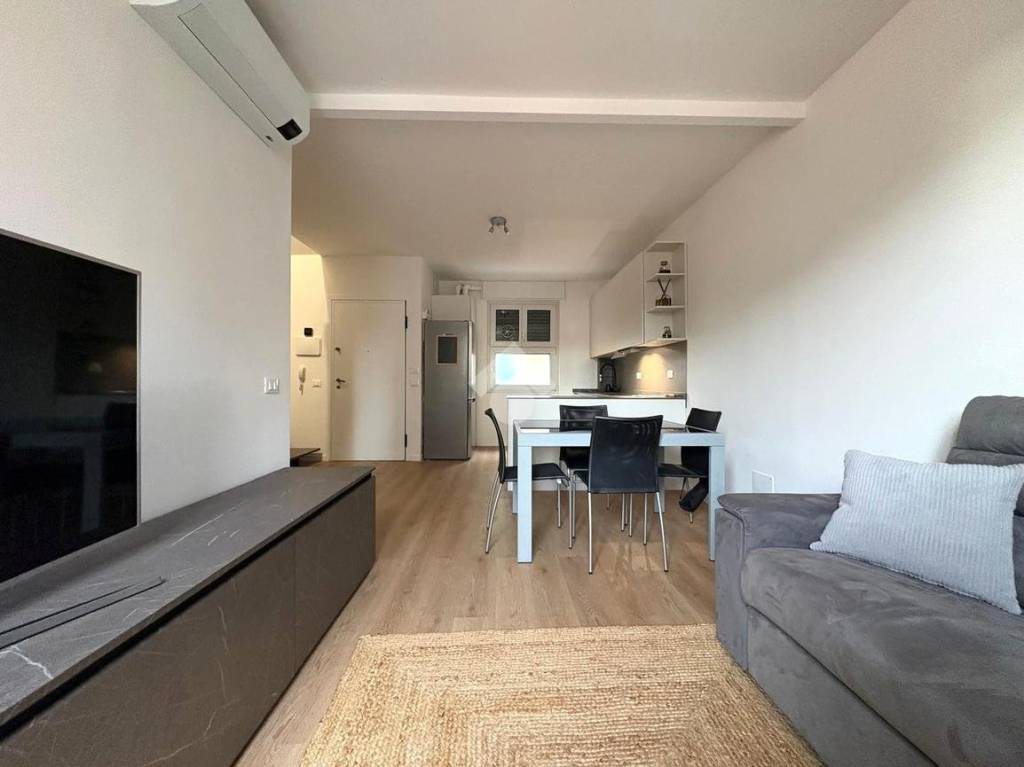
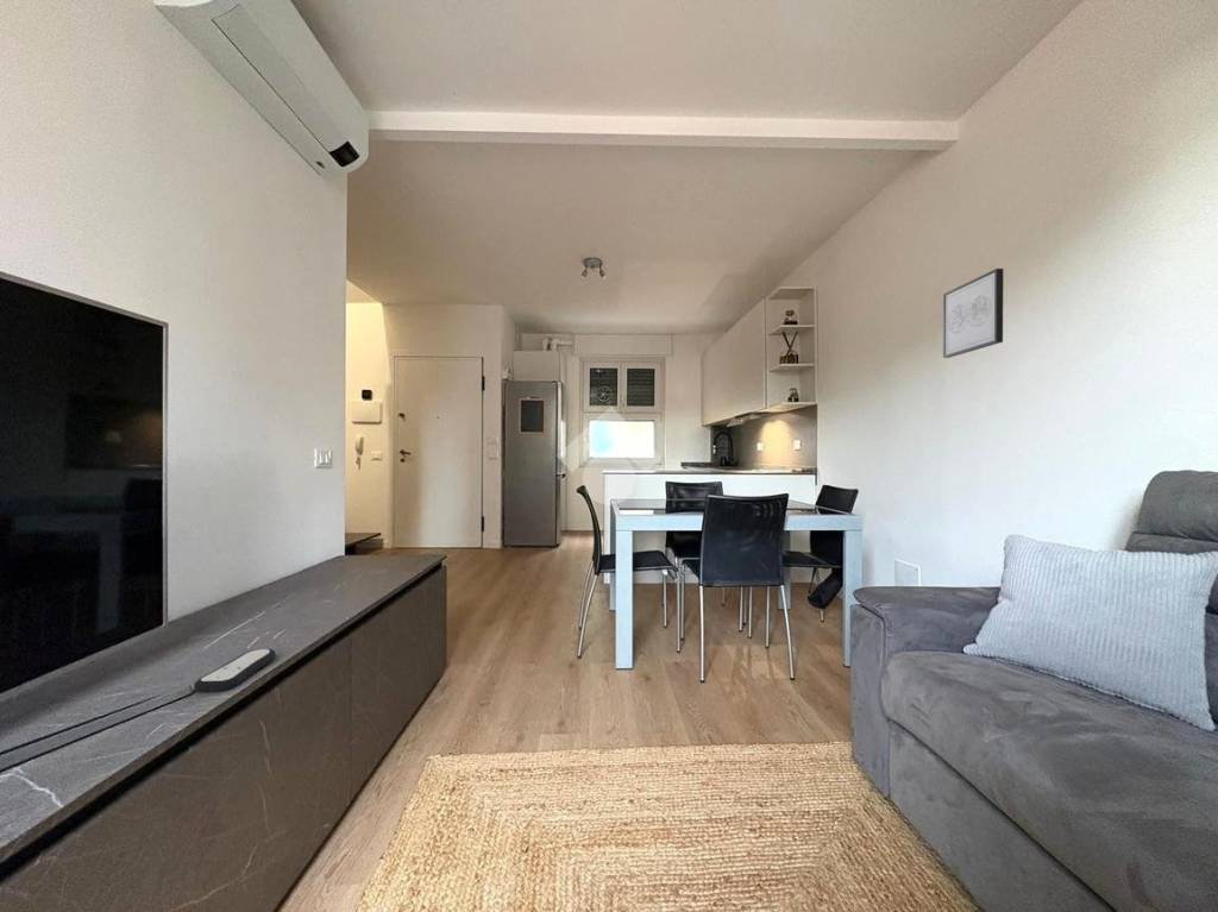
+ wall art [942,268,1005,359]
+ remote control [193,648,277,693]
